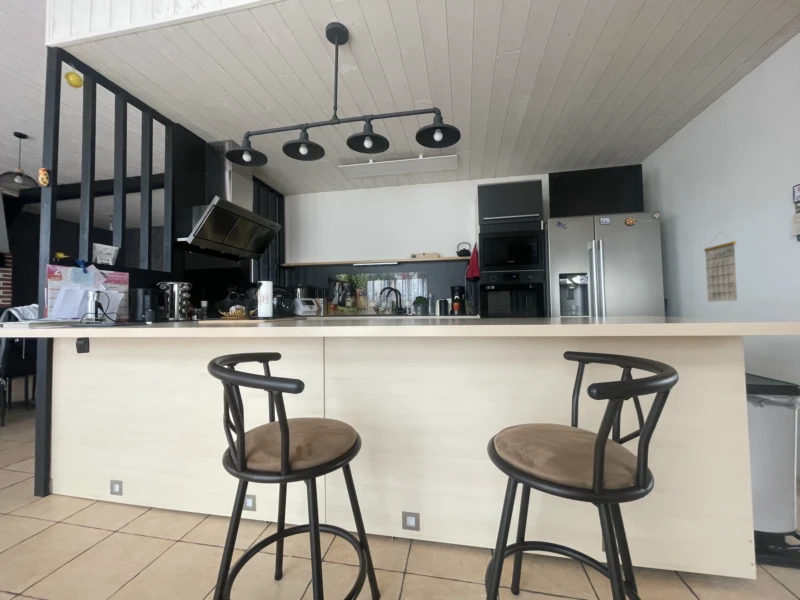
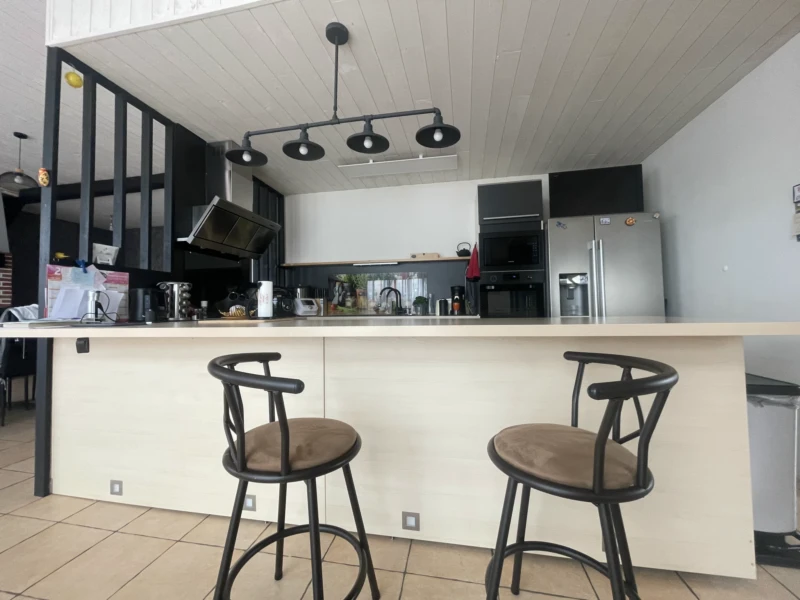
- calendar [703,231,739,303]
